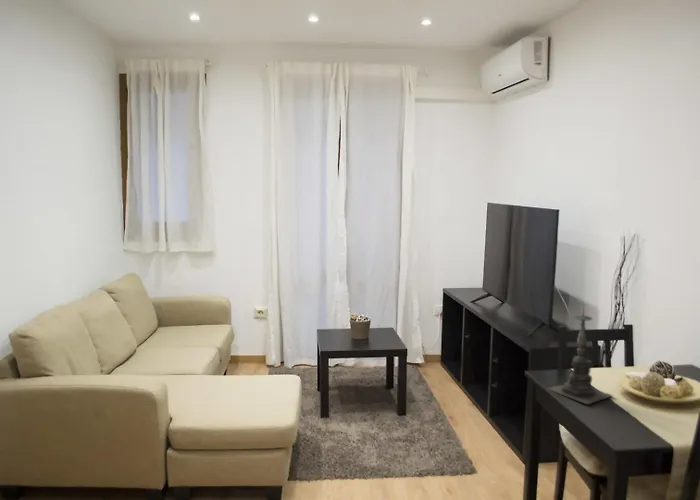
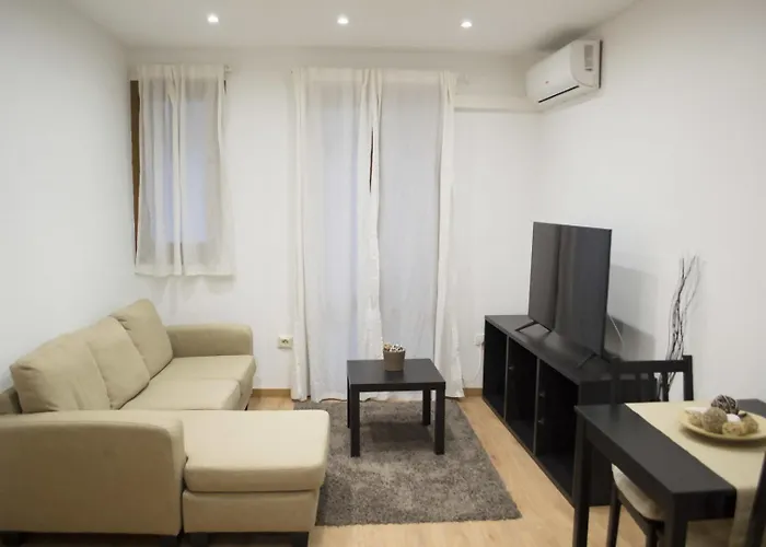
- candle holder [546,303,615,405]
